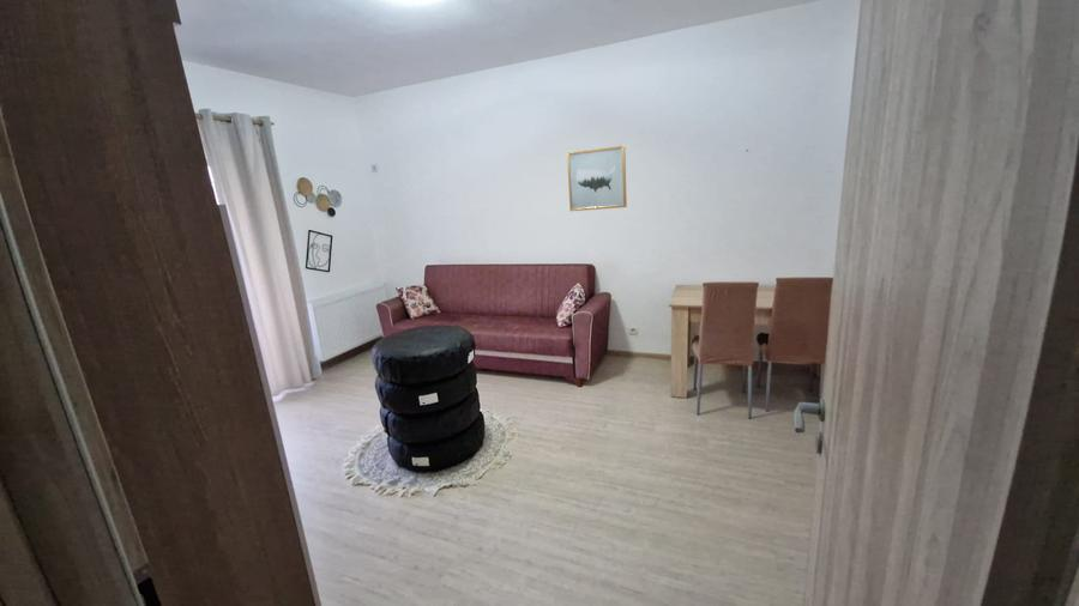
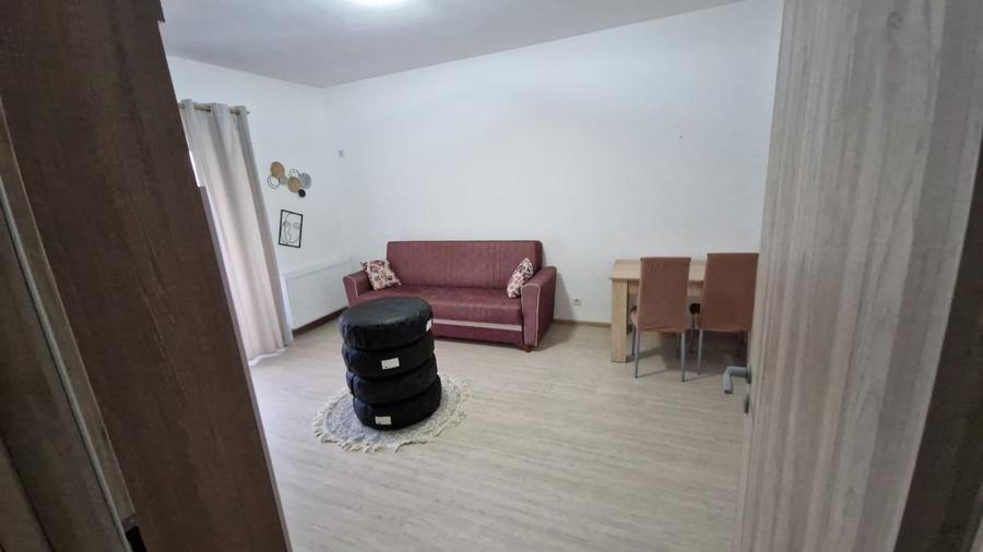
- wall art [566,145,628,212]
